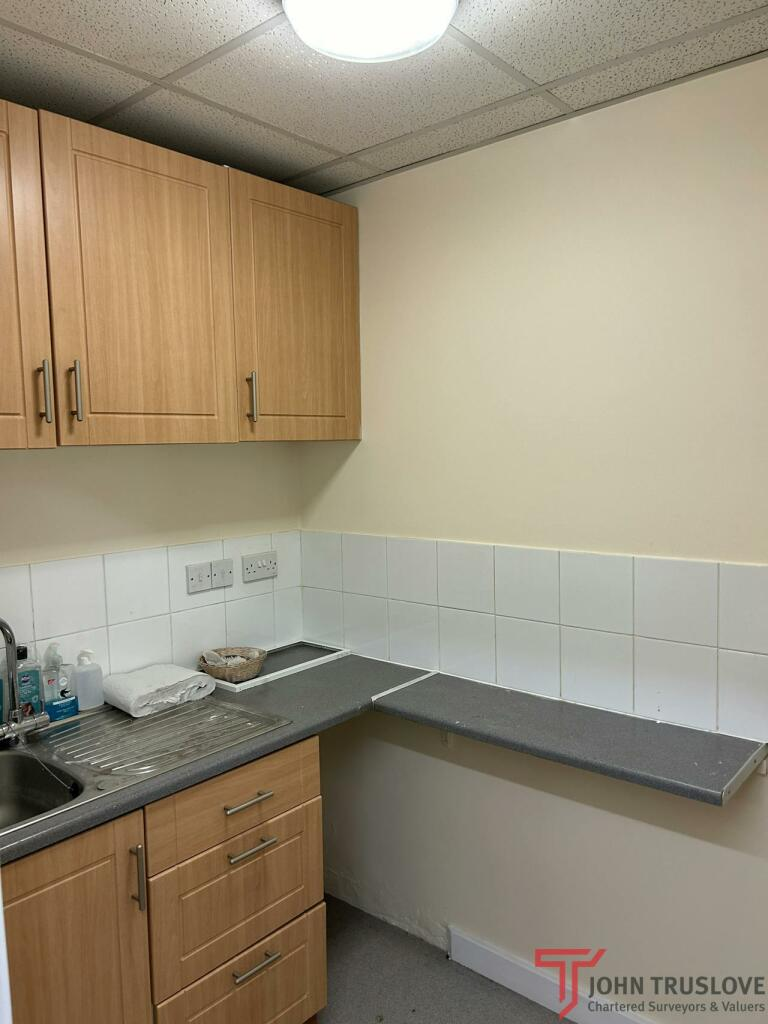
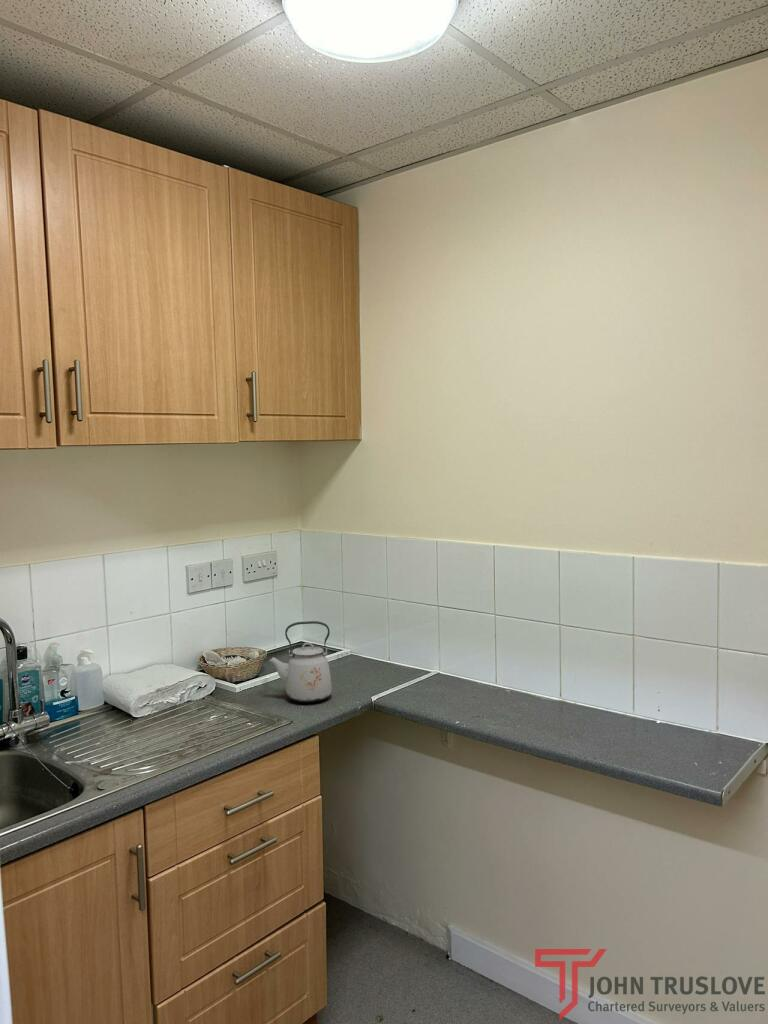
+ kettle [266,620,333,703]
